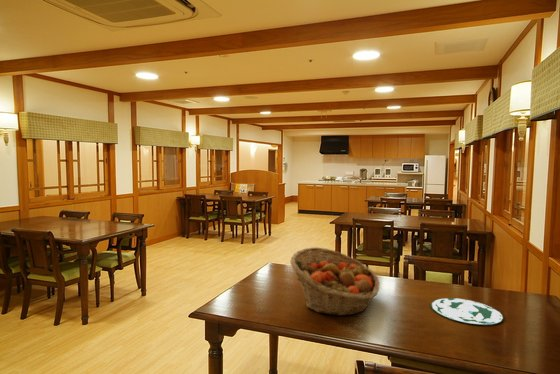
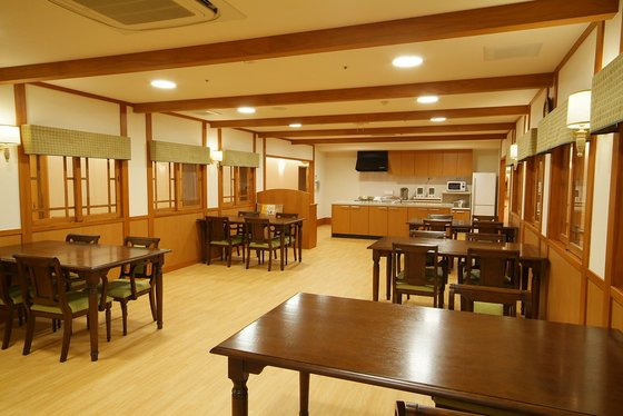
- fruit basket [289,246,381,317]
- plate [430,297,504,326]
